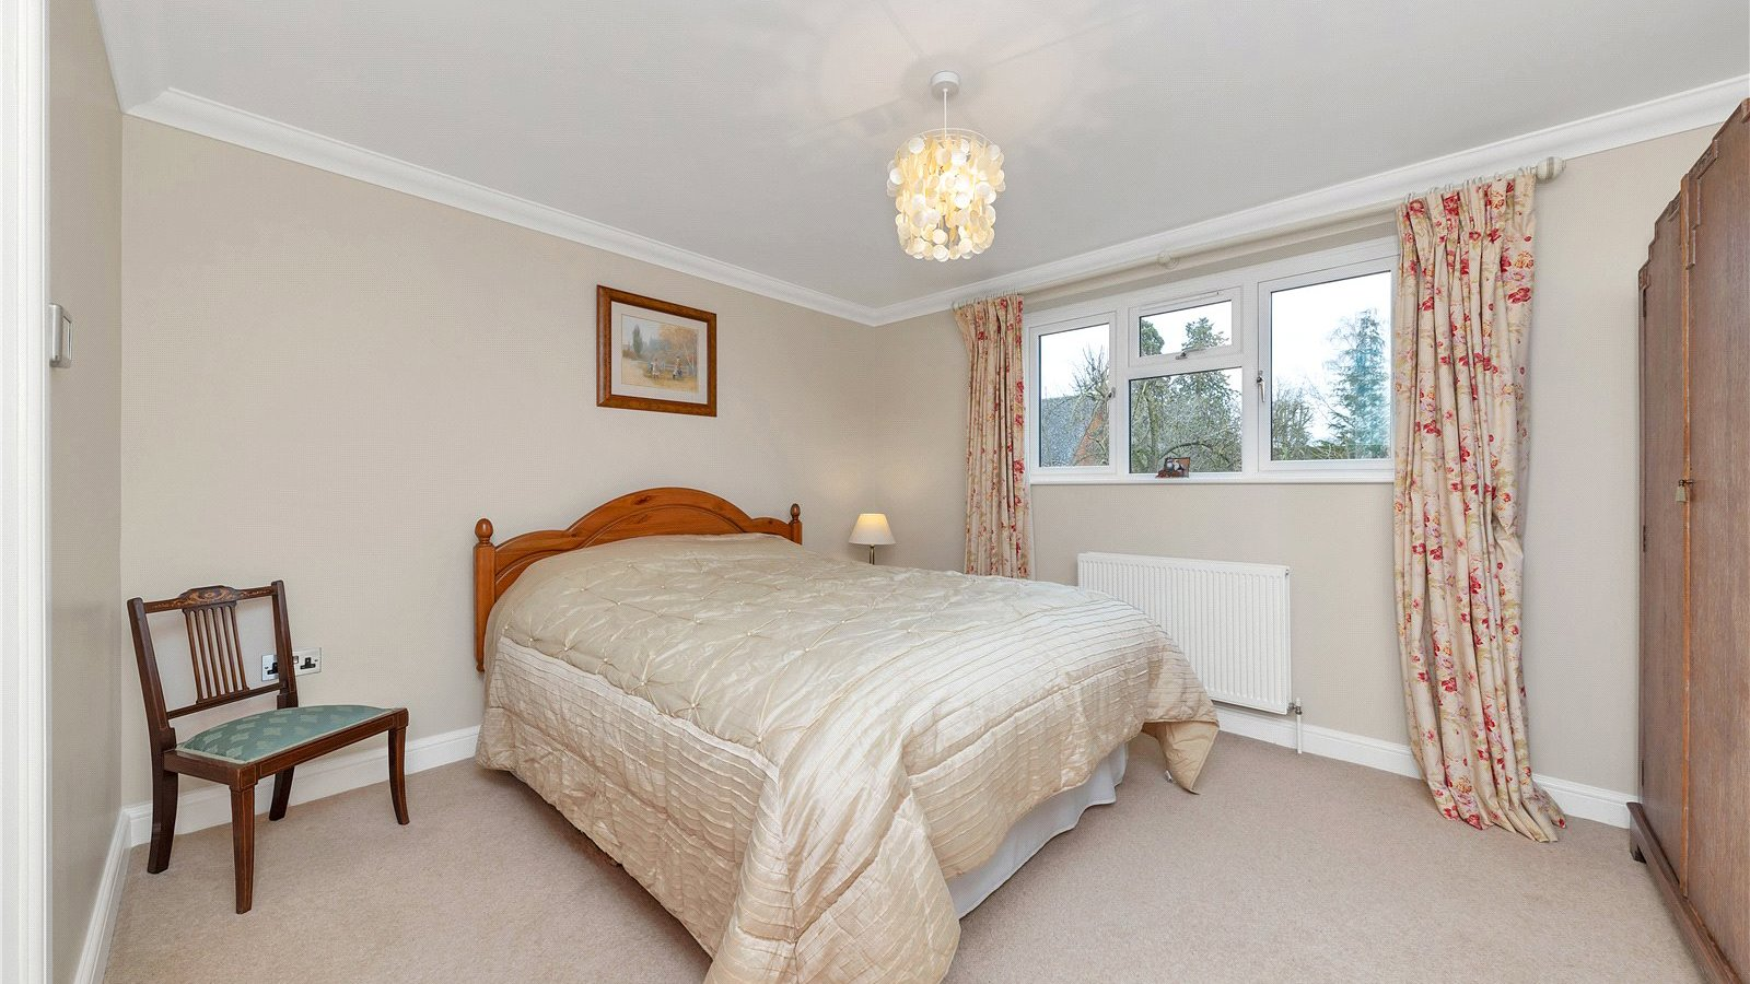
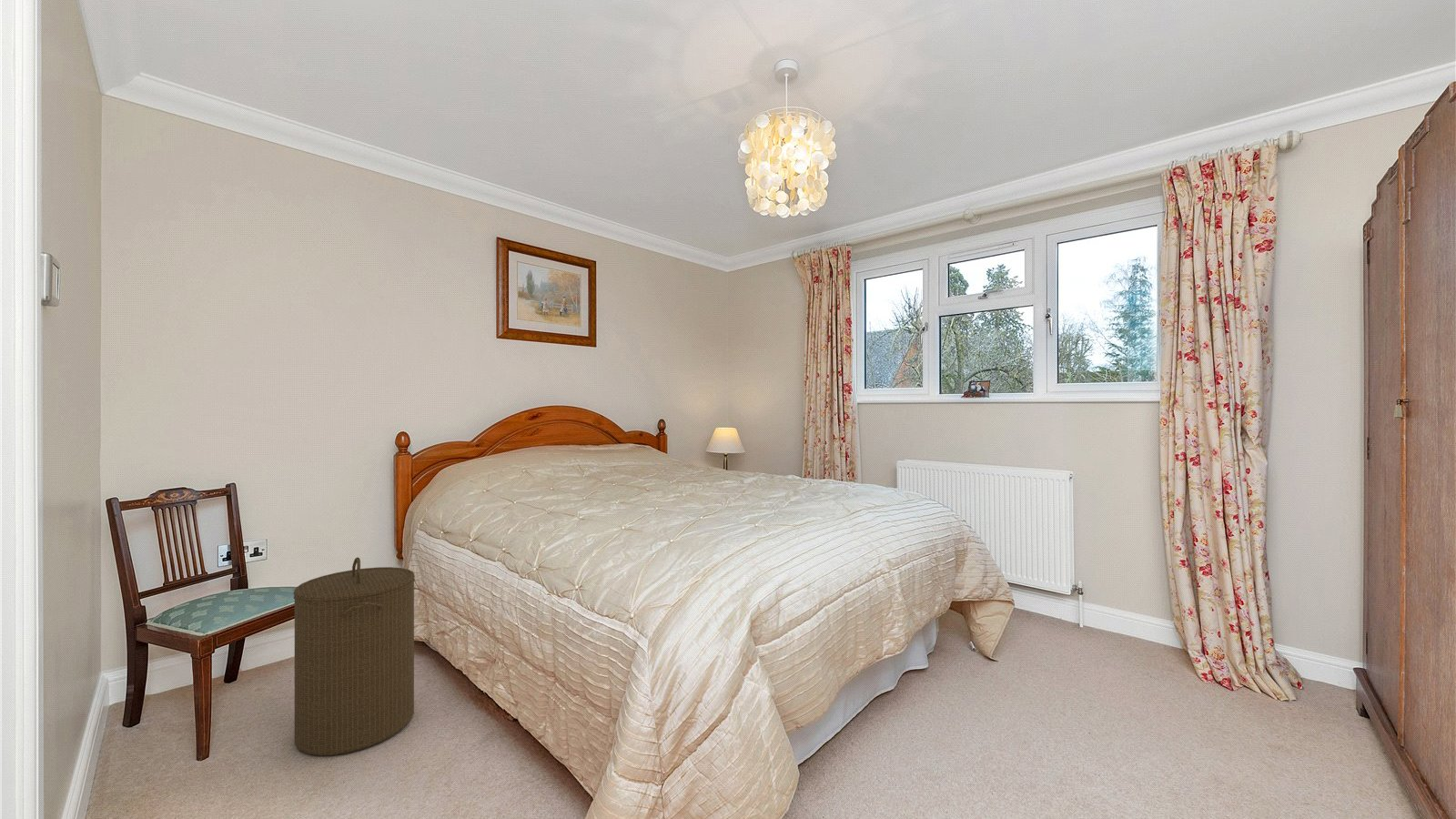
+ laundry hamper [293,556,416,757]
